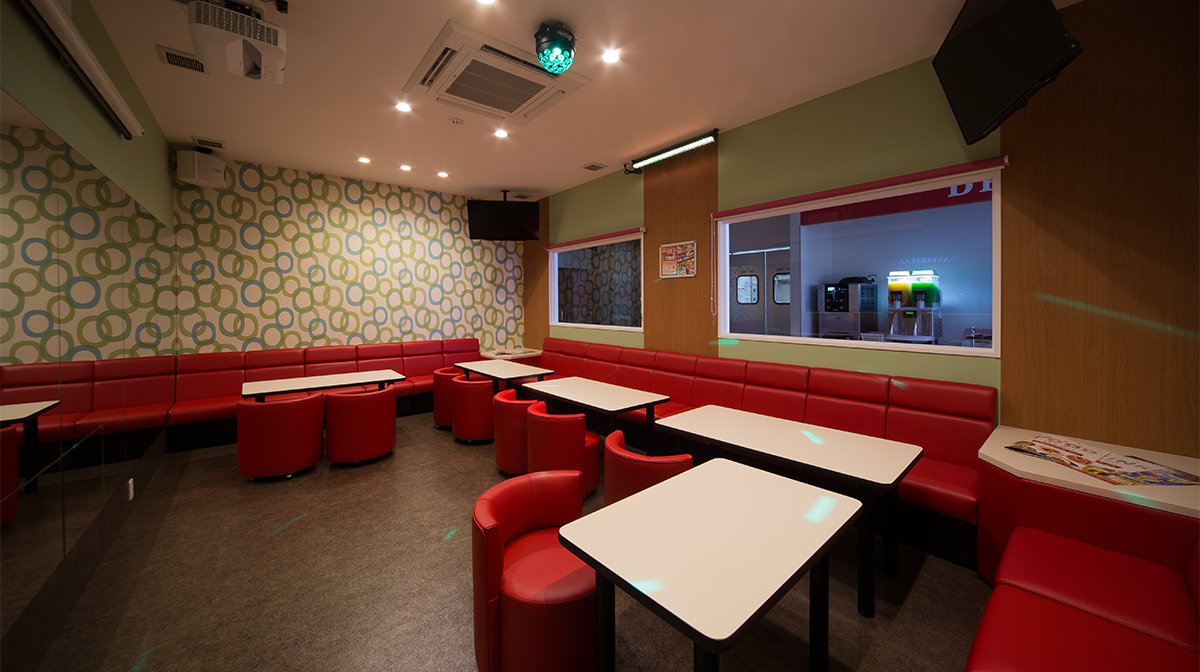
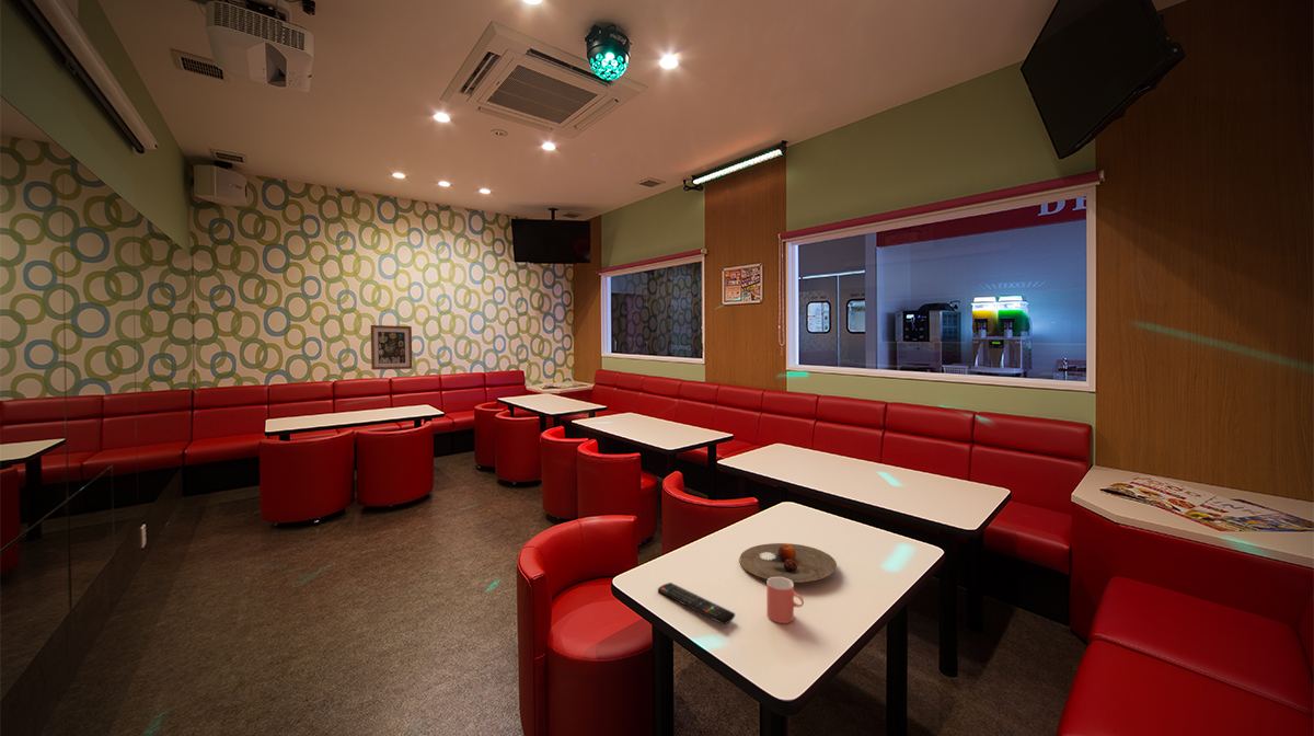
+ wall art [369,324,413,370]
+ cup [765,577,805,624]
+ remote control [657,582,736,625]
+ plate [738,542,838,584]
